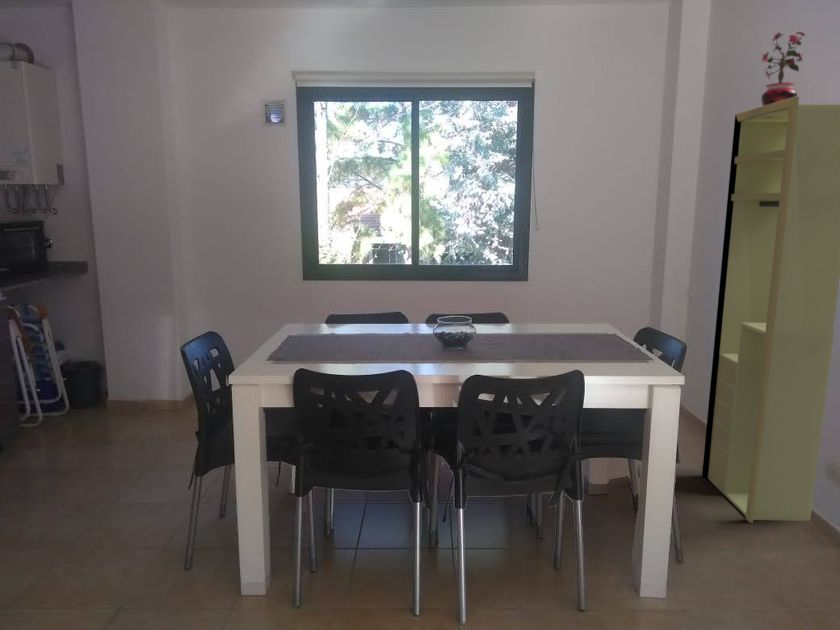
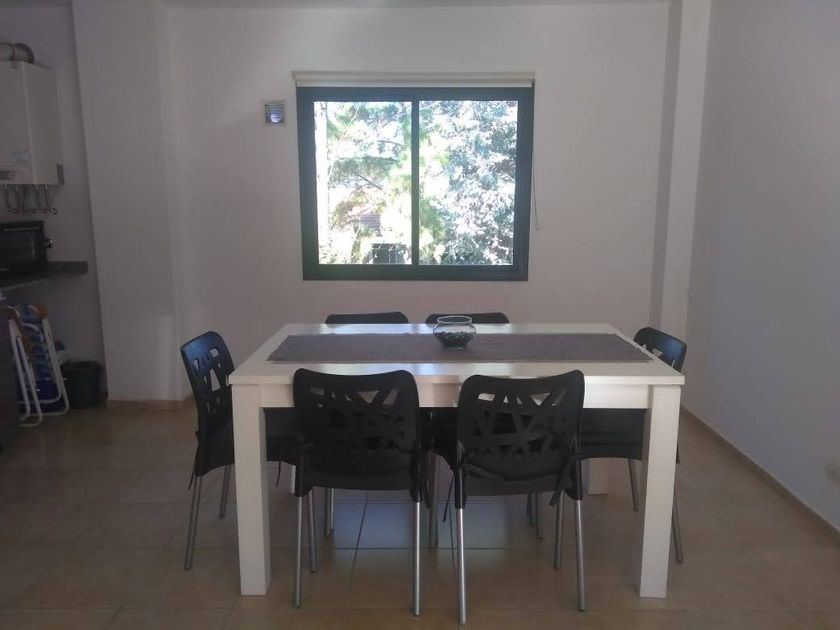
- potted plant [760,27,807,106]
- shelving unit [701,96,840,524]
